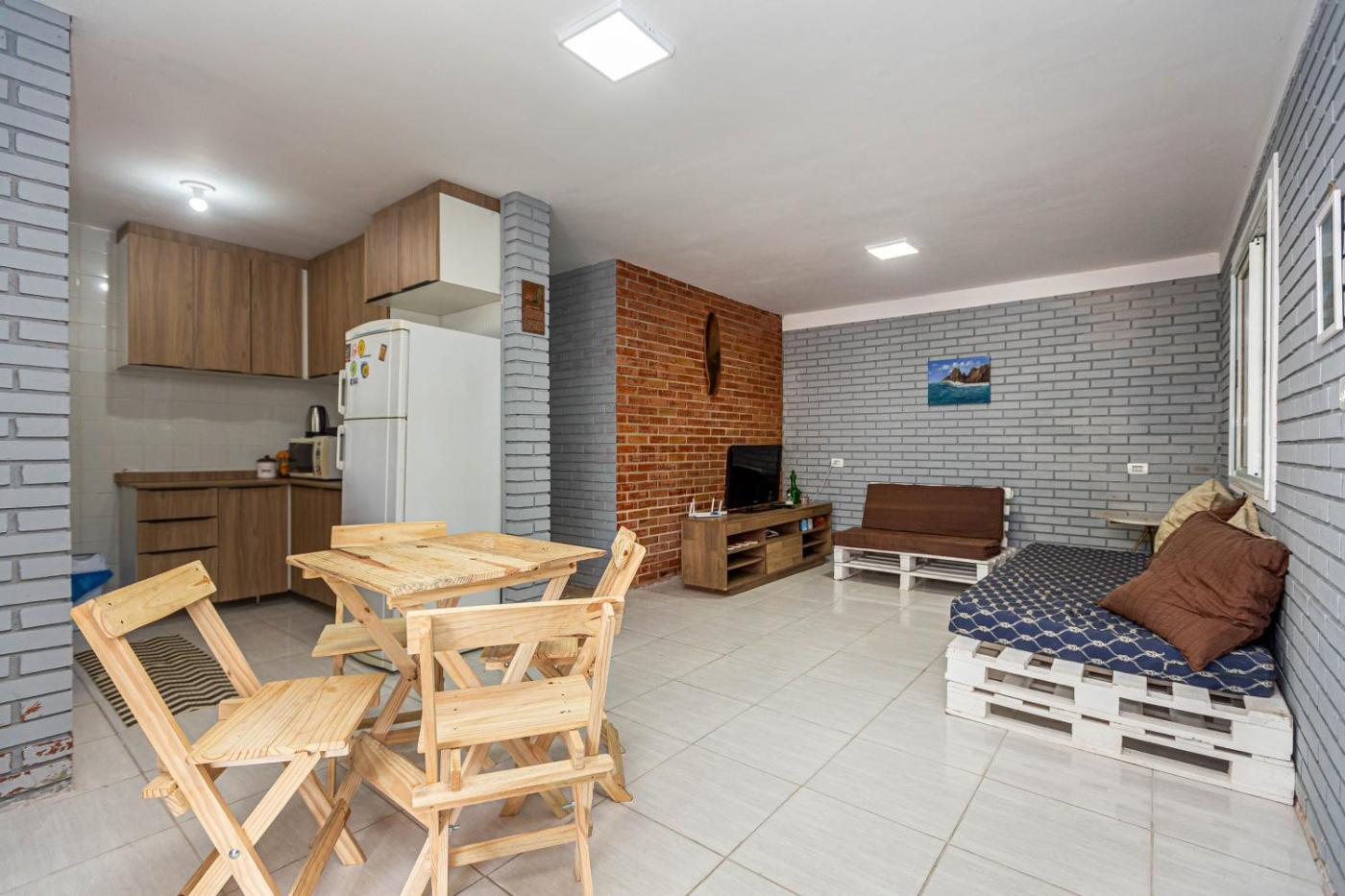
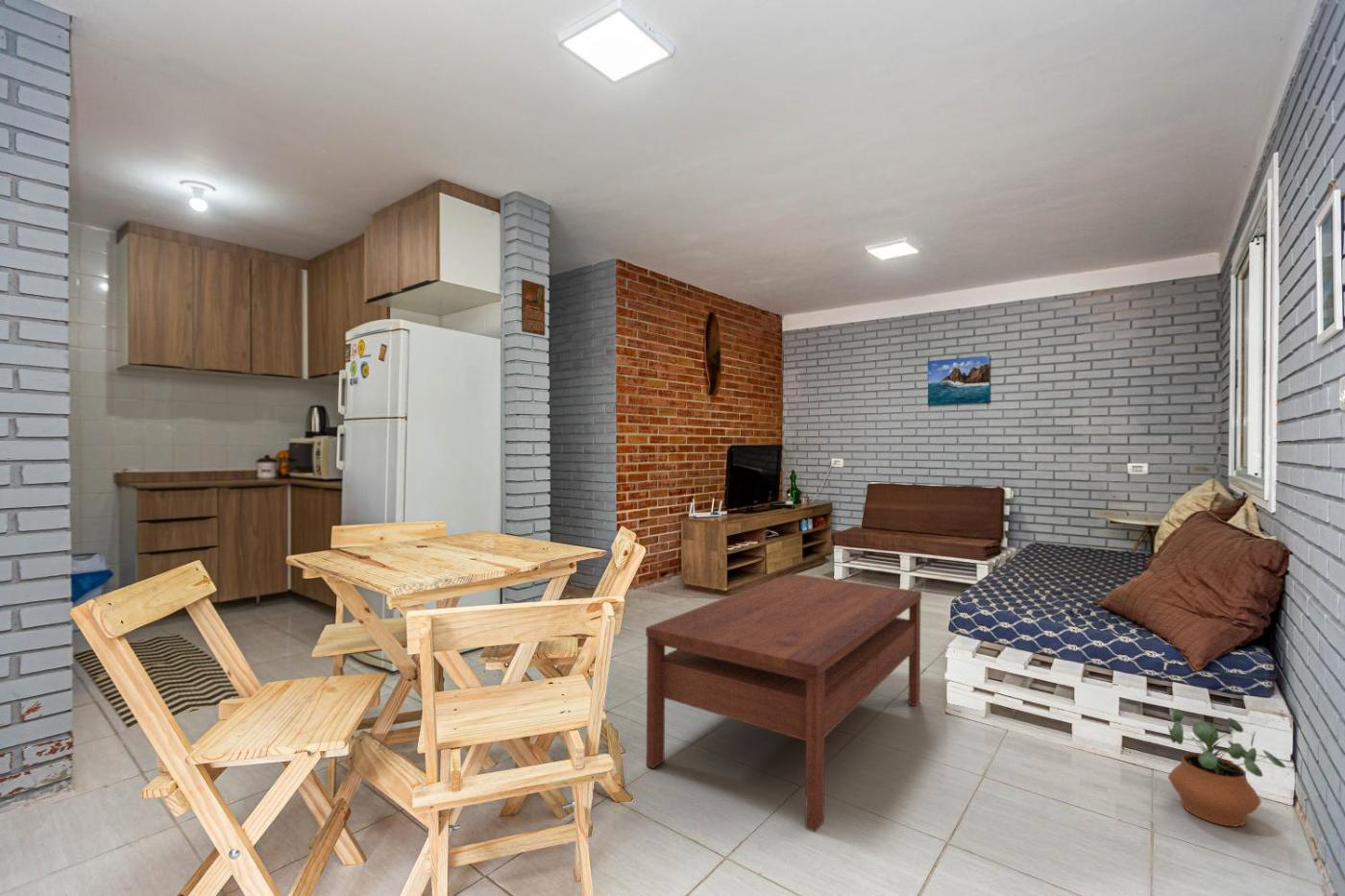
+ potted plant [1167,708,1286,828]
+ coffee table [645,572,922,833]
